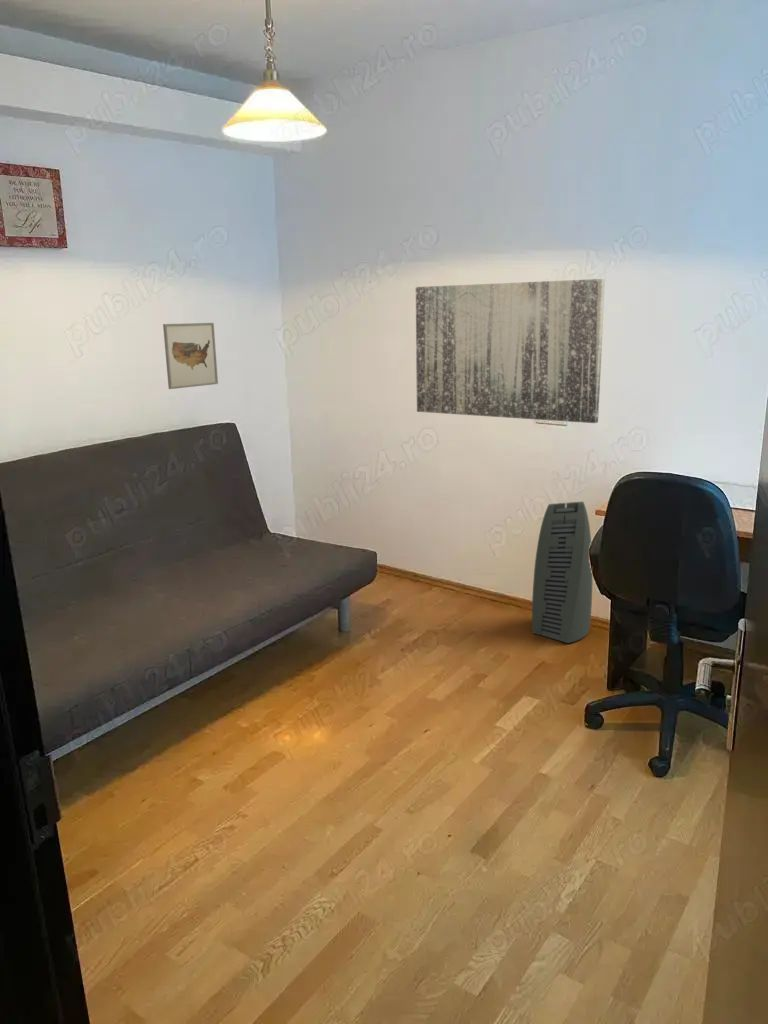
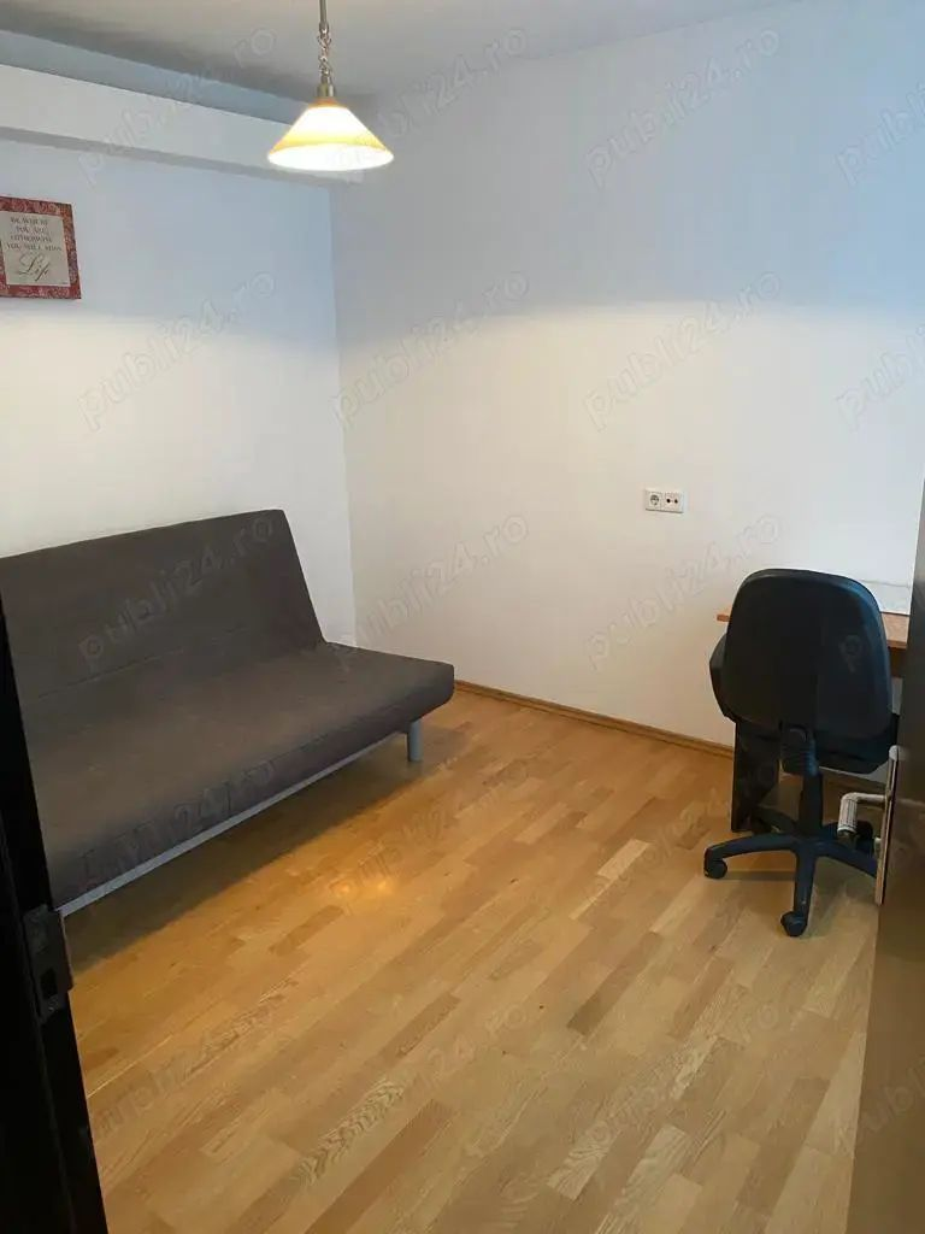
- wall art [162,322,219,390]
- wall art [415,278,606,424]
- air purifier [531,501,593,644]
